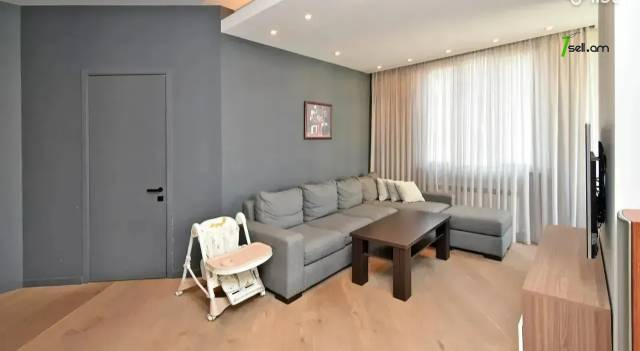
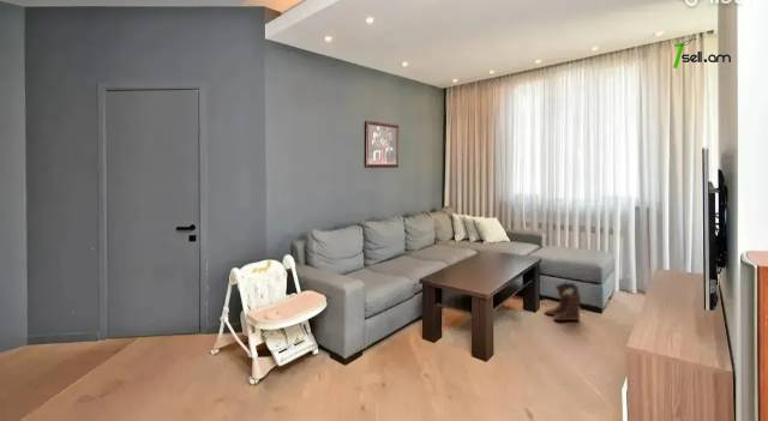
+ boots [544,281,582,321]
